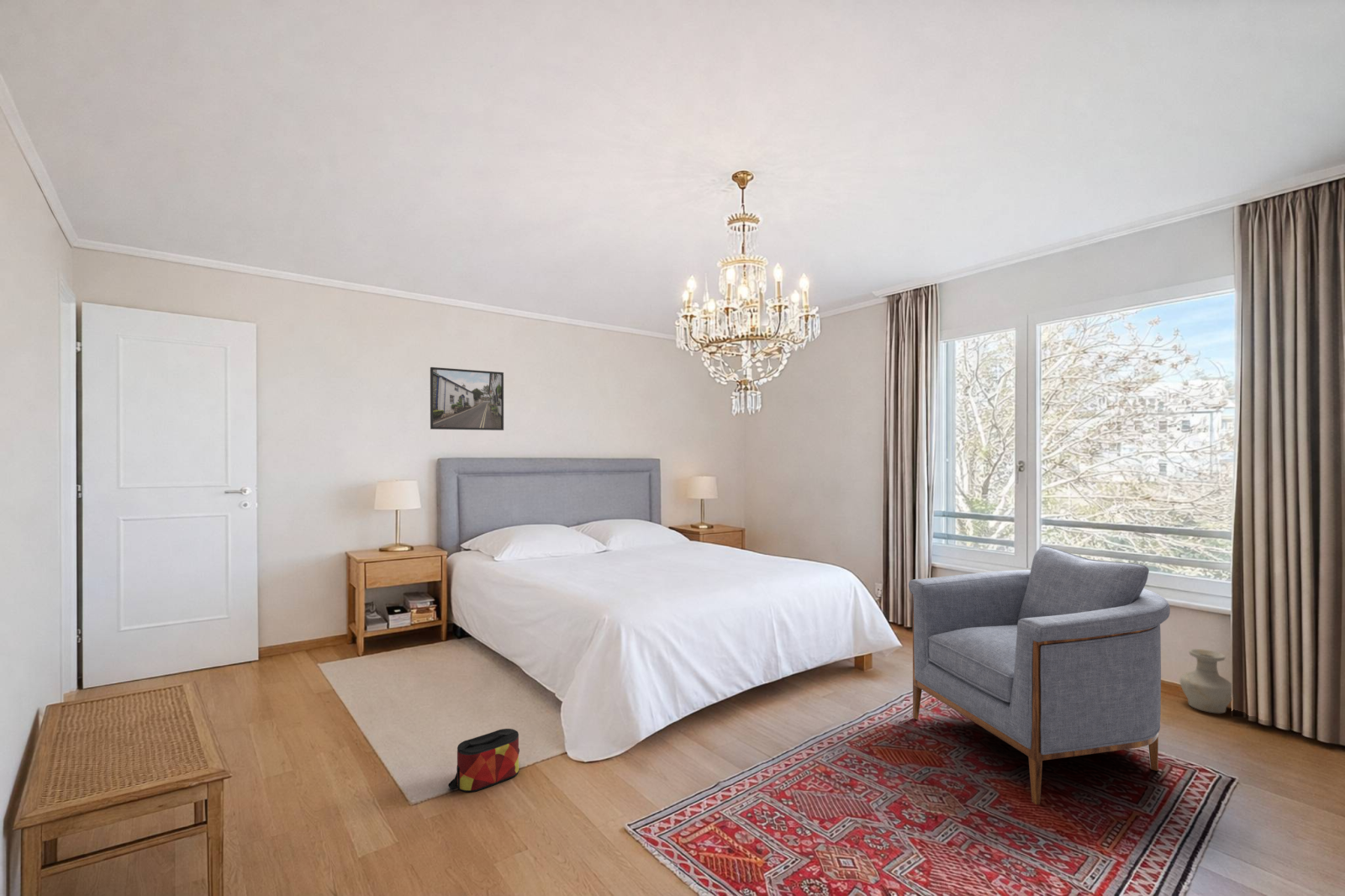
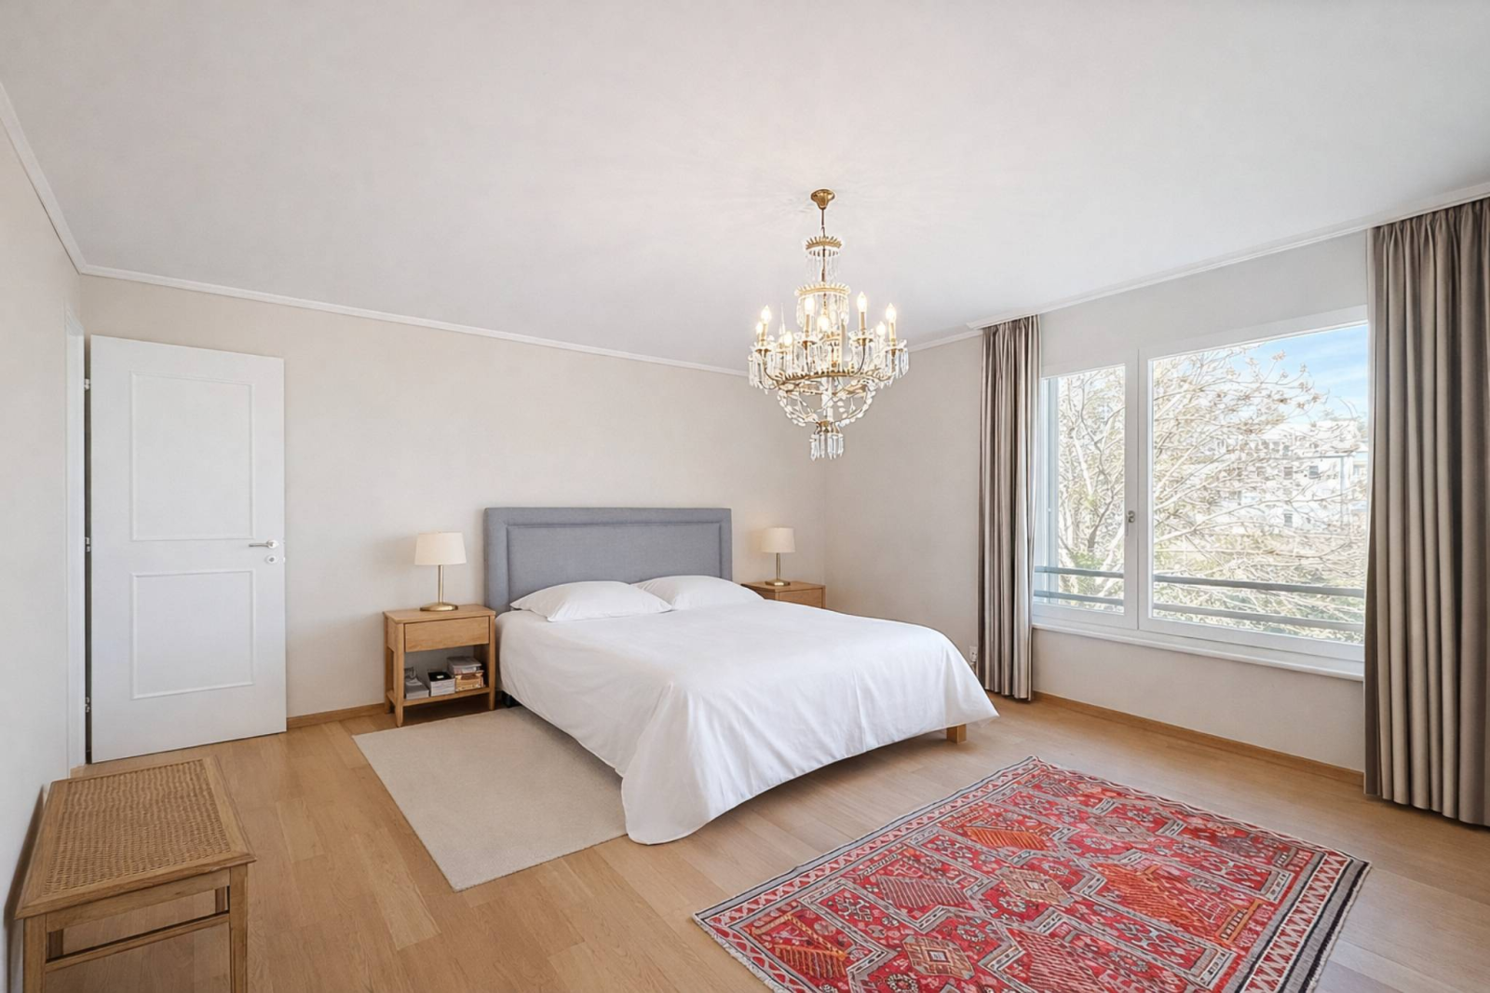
- armchair [908,546,1171,805]
- vase [1179,648,1232,714]
- bag [447,728,520,793]
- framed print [430,366,504,431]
